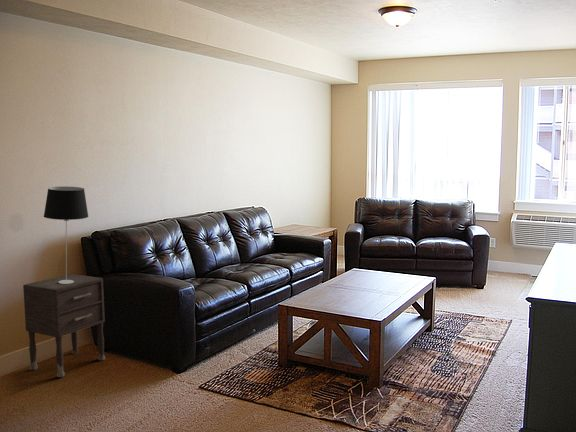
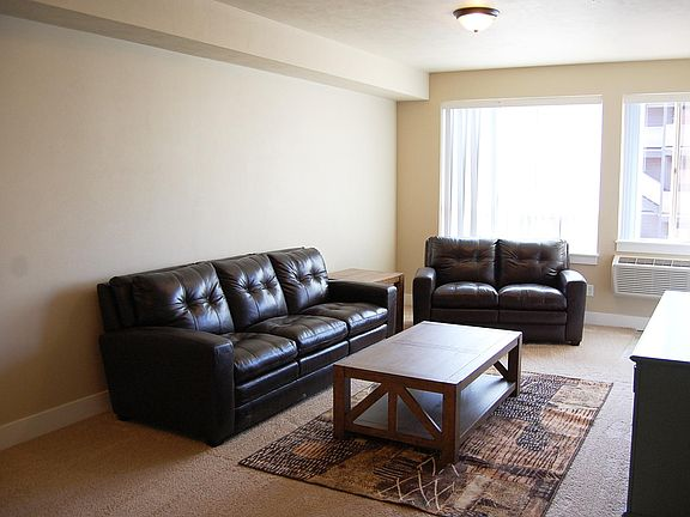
- table lamp [43,186,89,284]
- nightstand [22,273,106,378]
